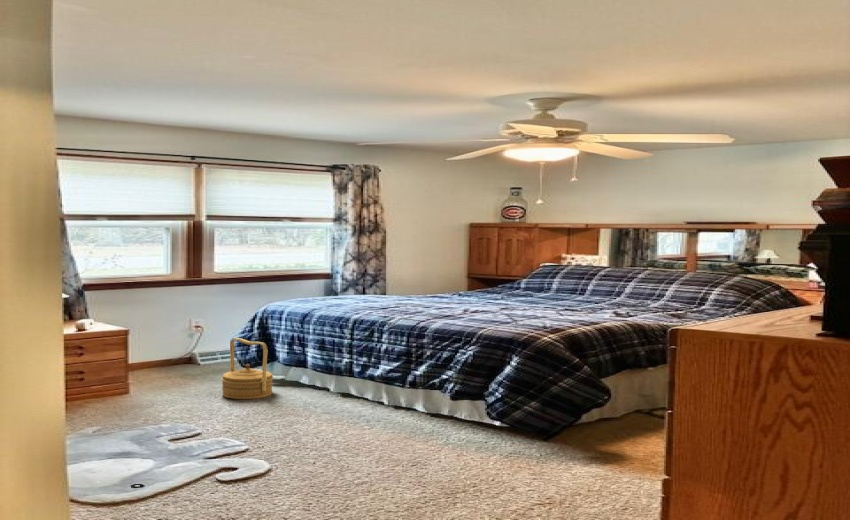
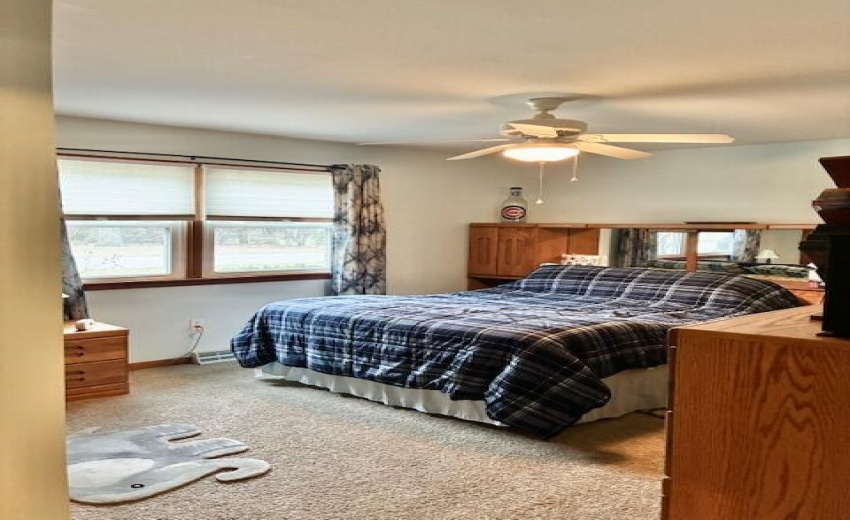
- basket [220,337,274,400]
